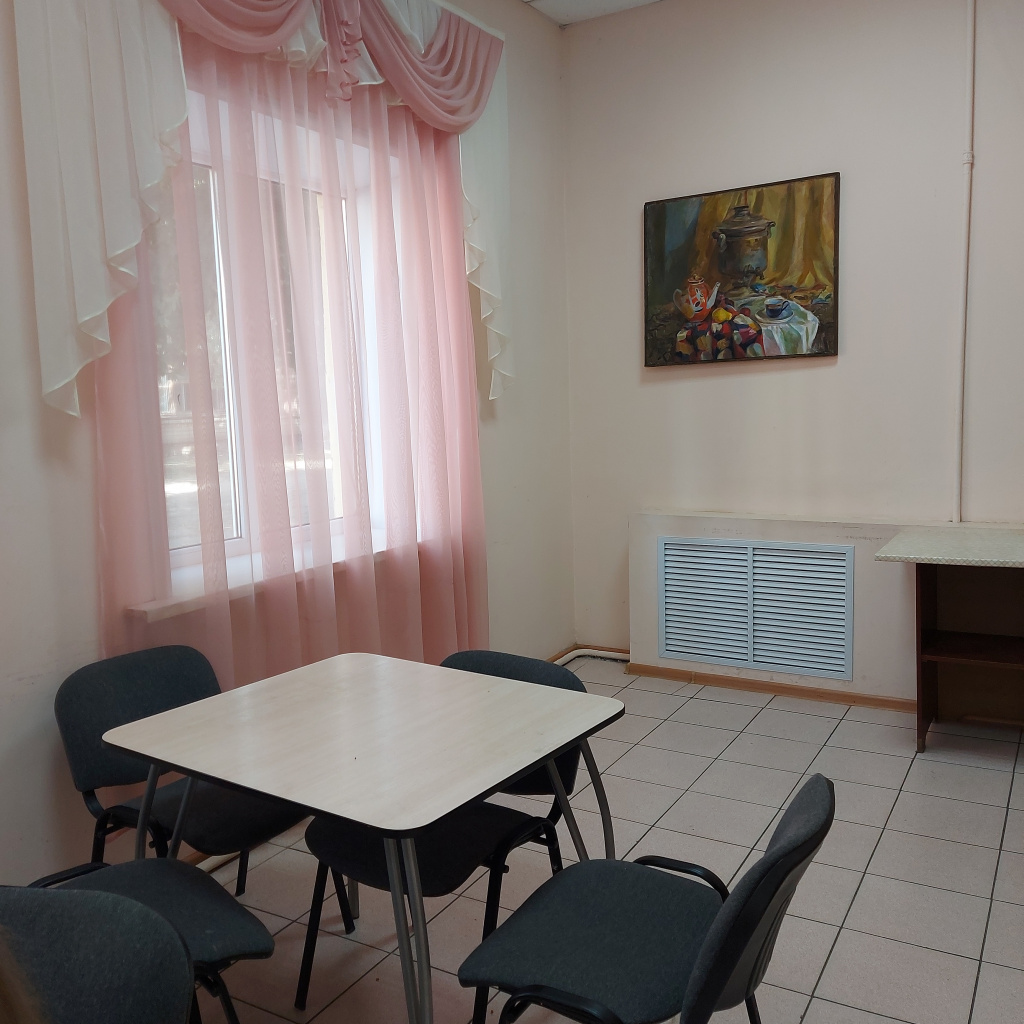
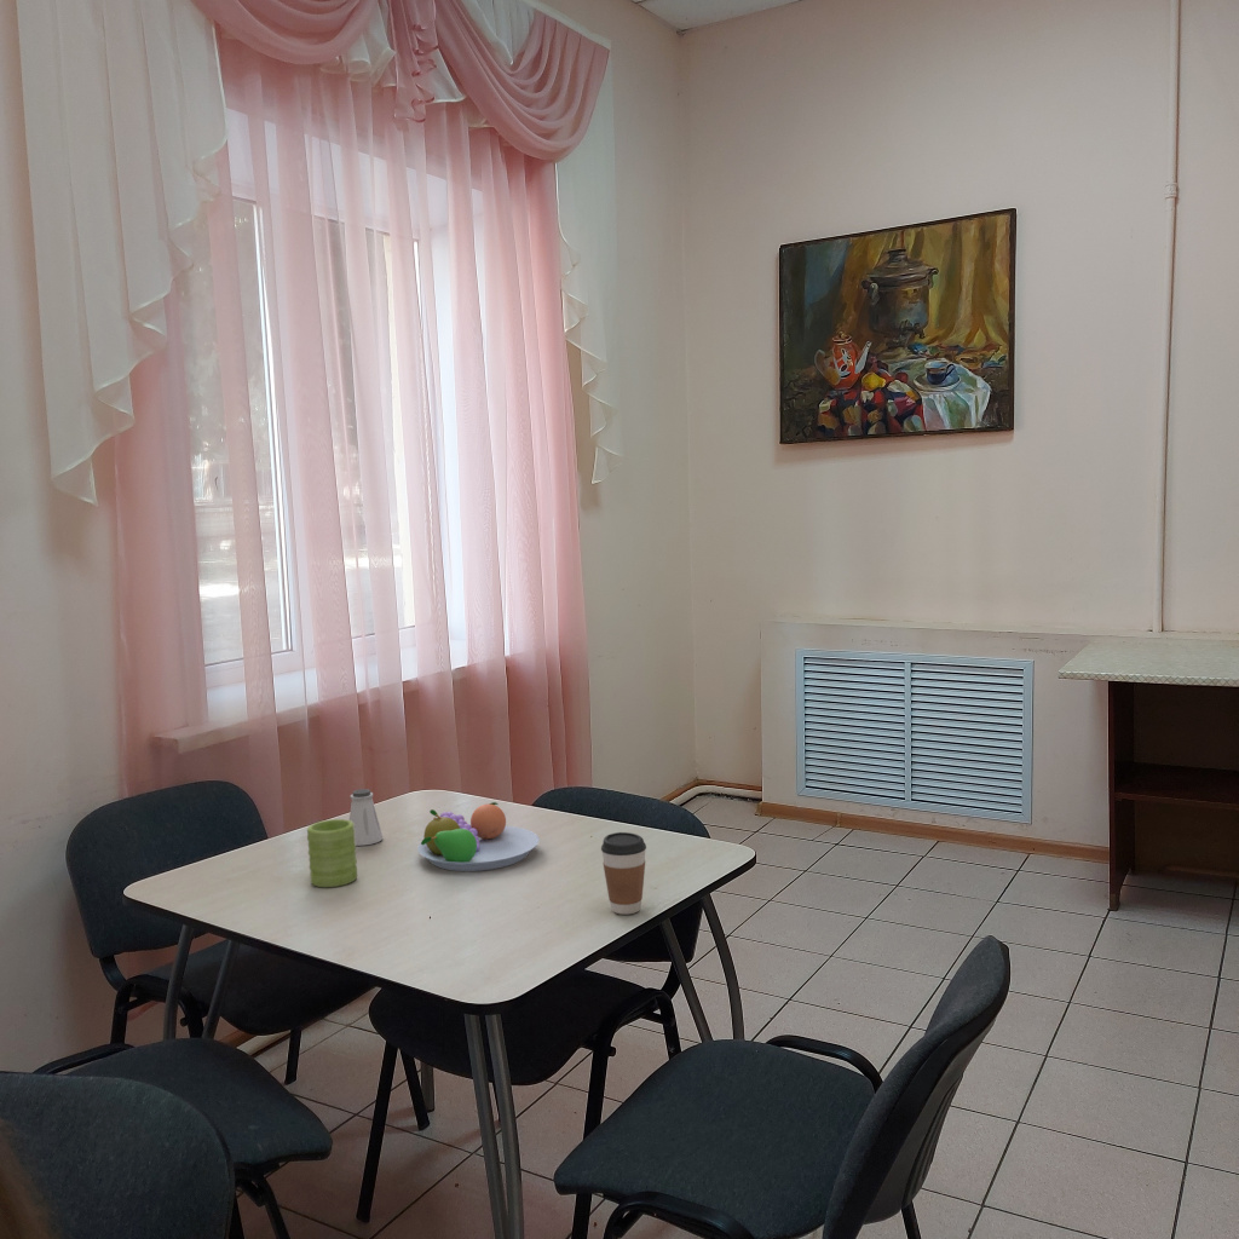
+ fruit bowl [416,801,541,872]
+ coffee cup [600,831,647,916]
+ mug [306,818,358,888]
+ saltshaker [348,788,384,847]
